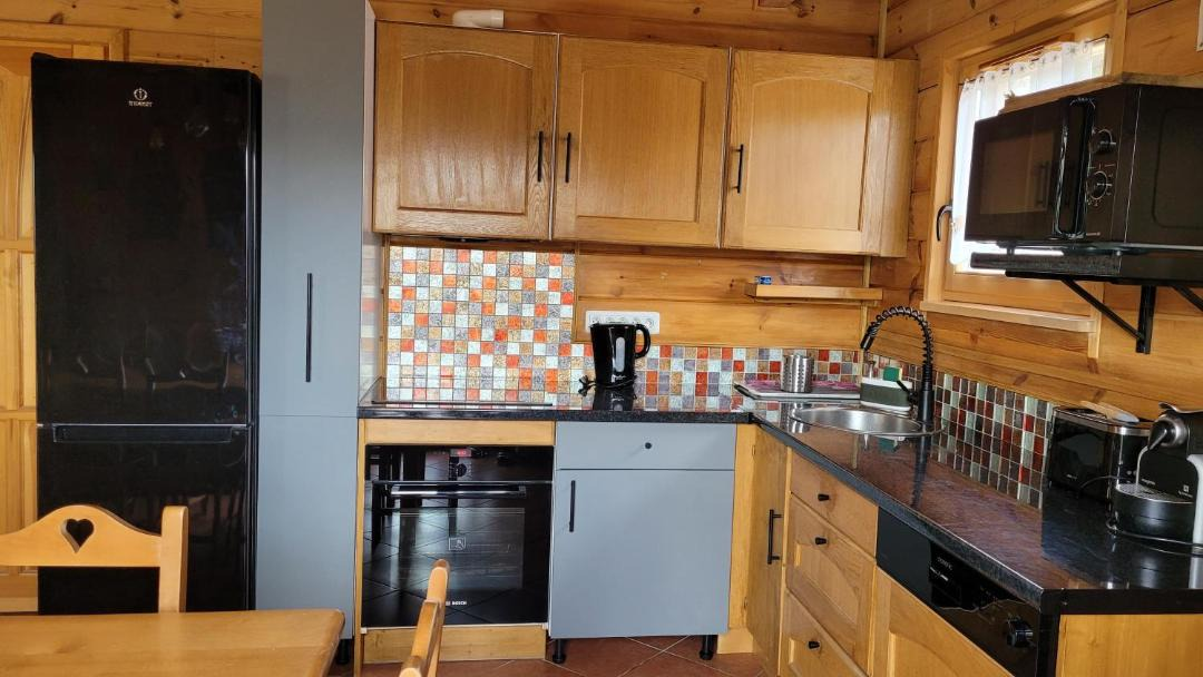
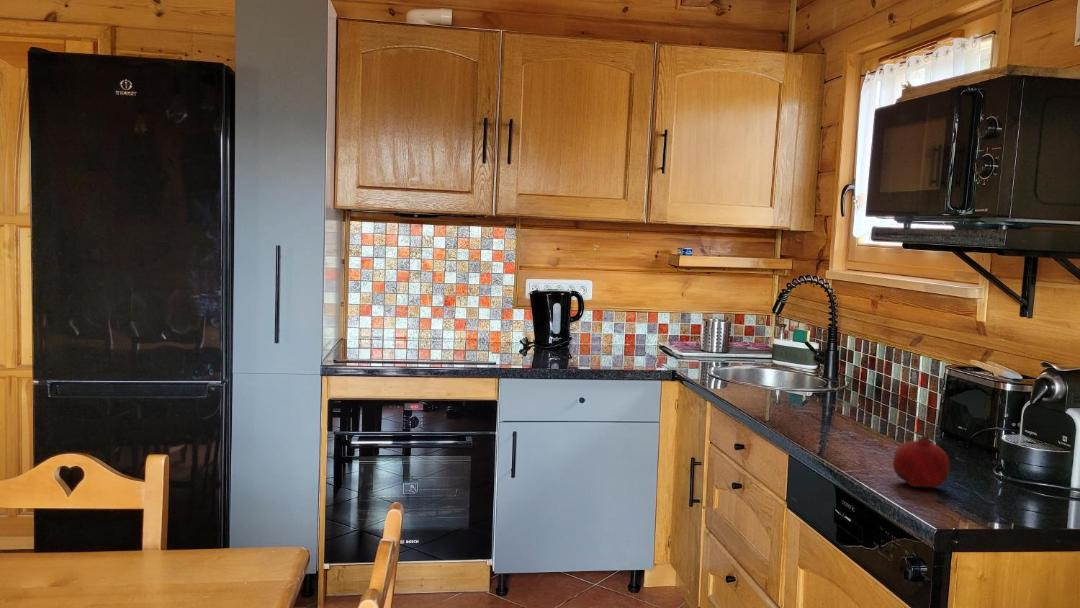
+ fruit [892,434,951,488]
